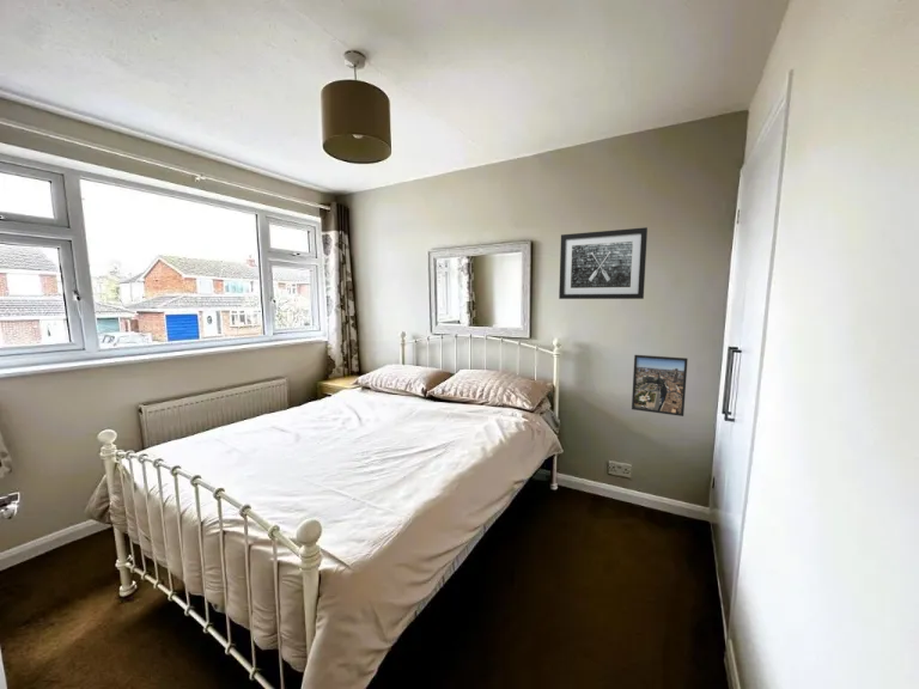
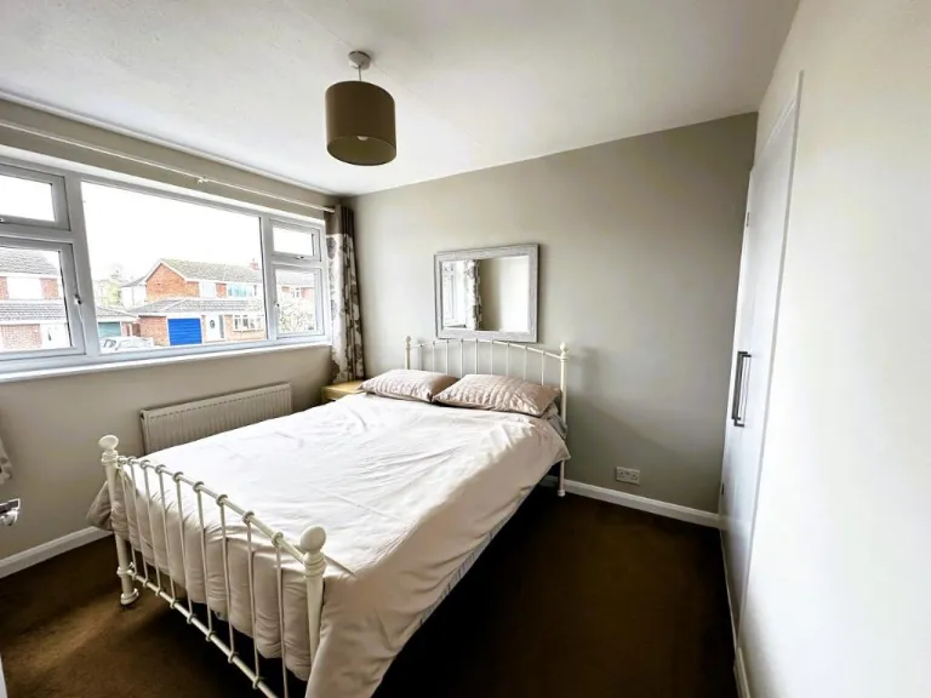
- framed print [631,354,689,417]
- wall art [558,226,649,300]
